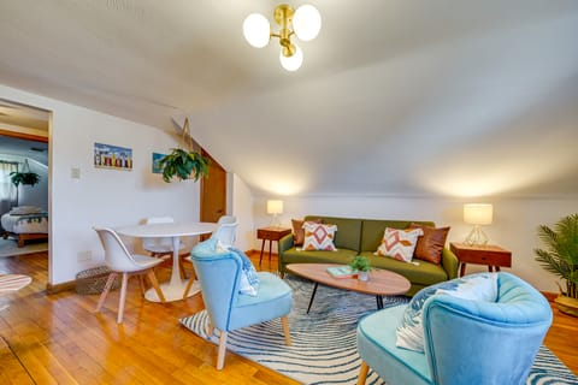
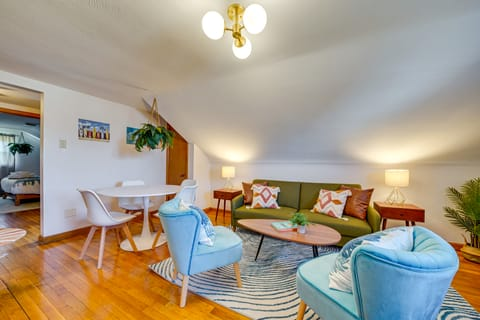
- basket [73,265,123,296]
